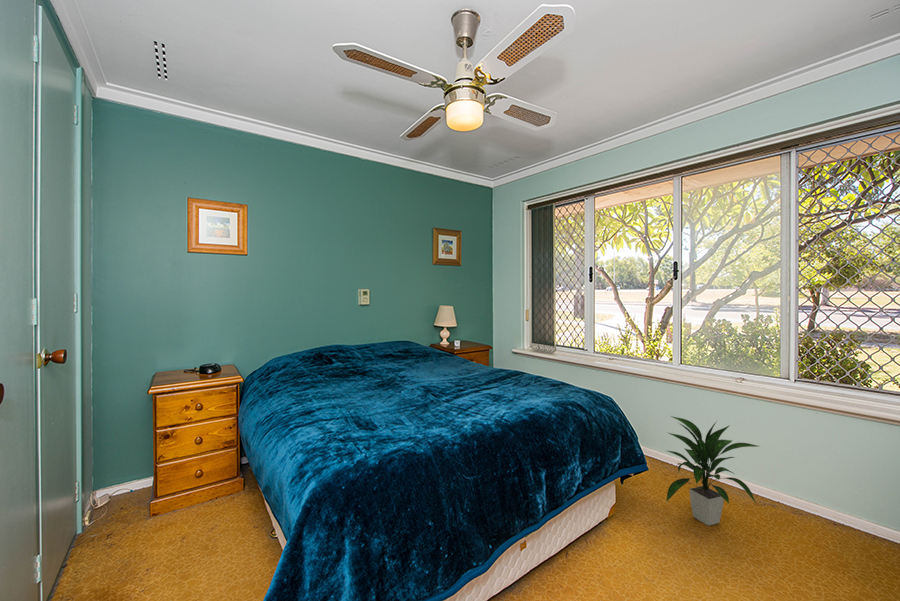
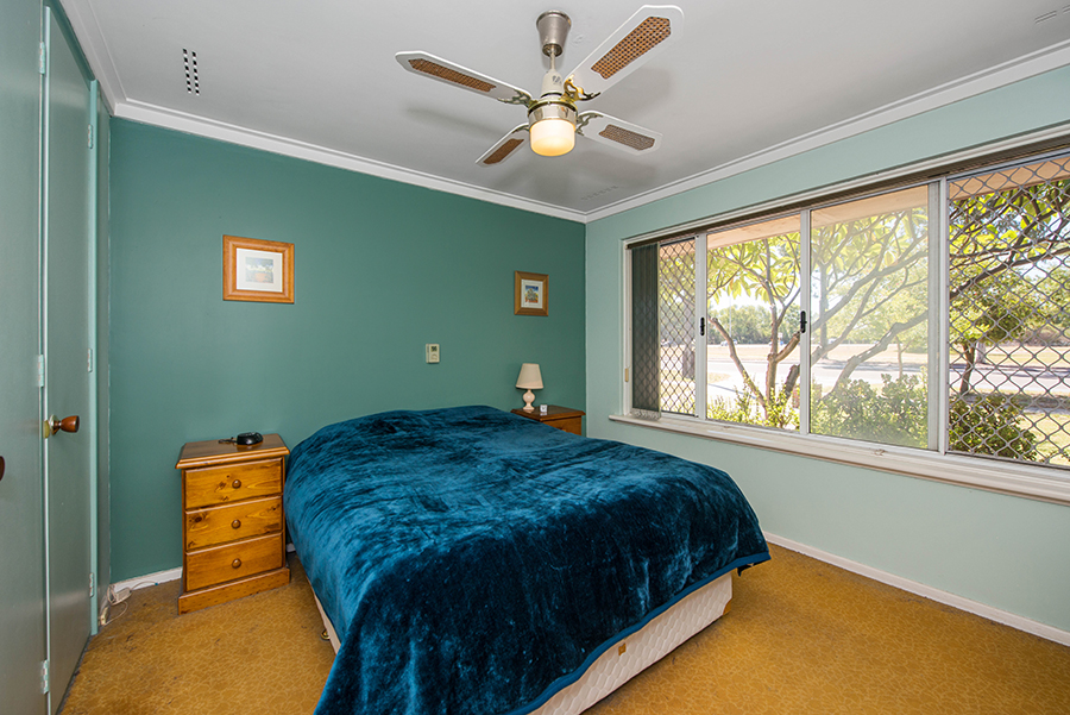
- indoor plant [665,415,759,527]
